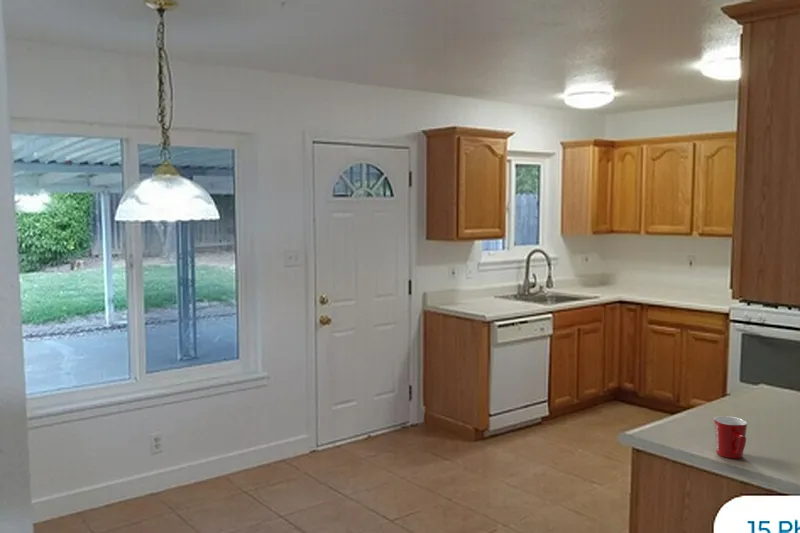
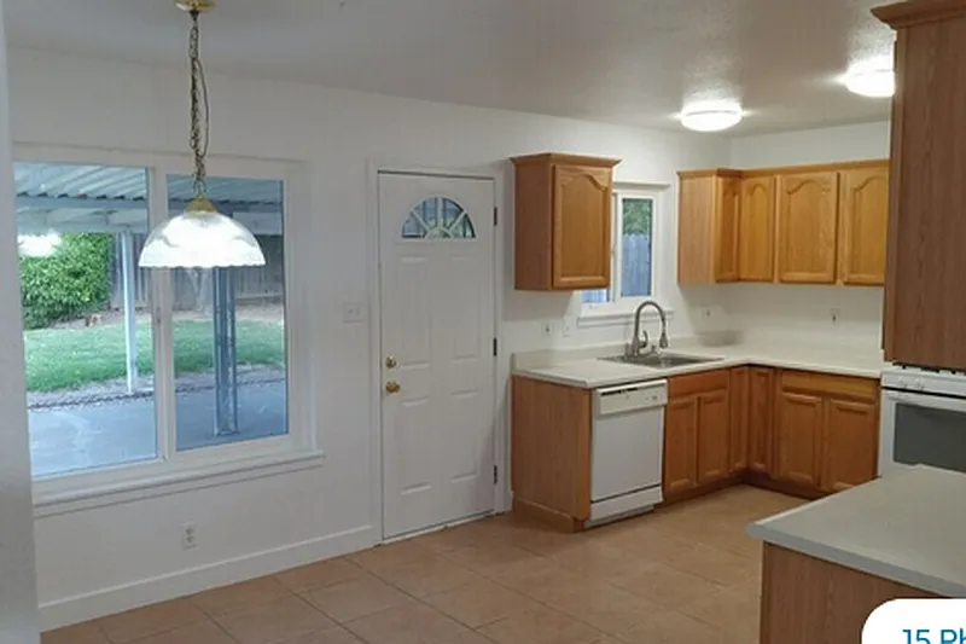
- mug [713,416,748,459]
